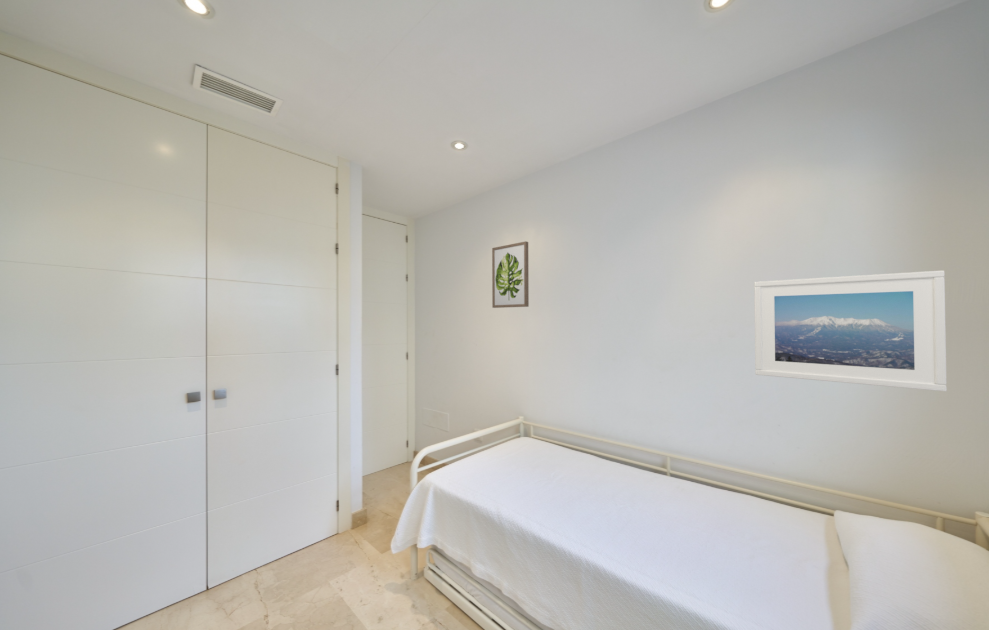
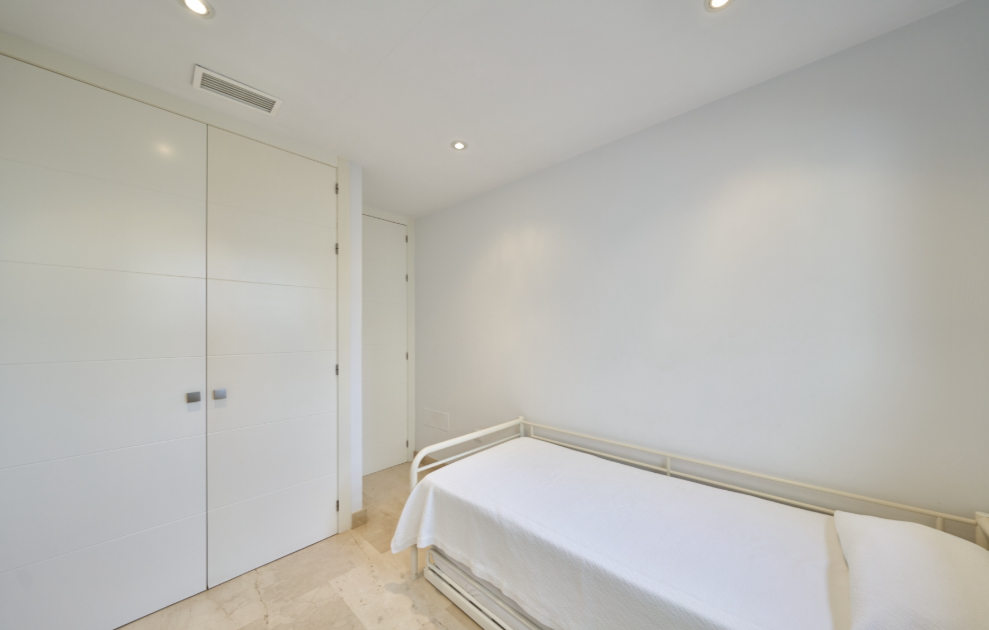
- wall art [491,240,530,309]
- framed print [753,269,948,393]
